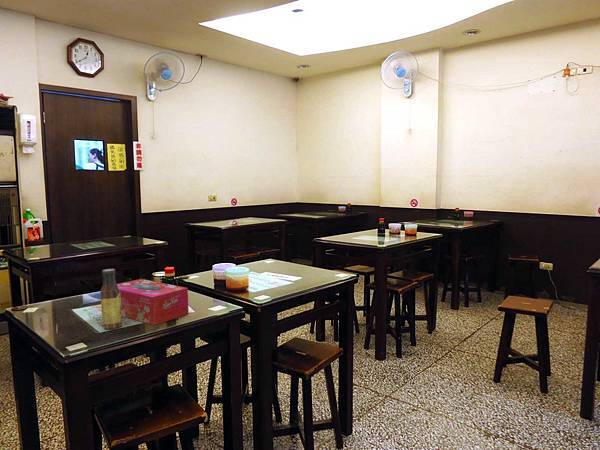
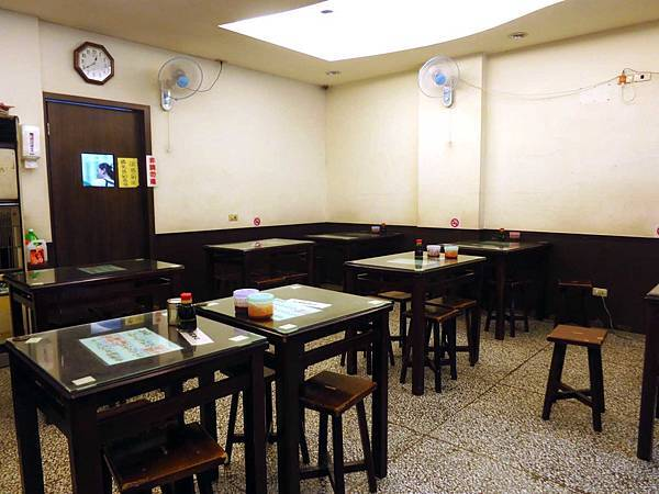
- tissue box [116,278,190,326]
- sauce bottle [100,268,123,330]
